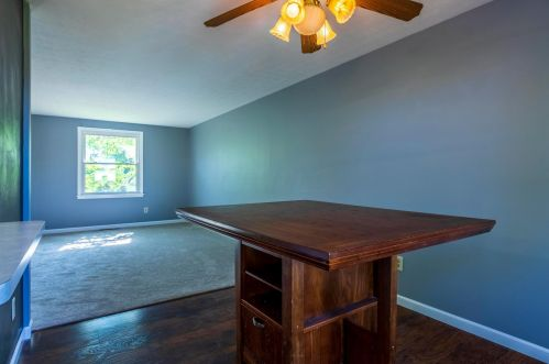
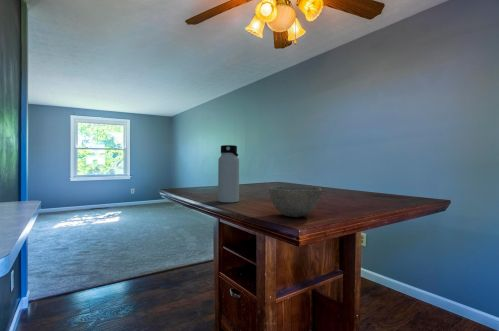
+ water bottle [217,144,240,203]
+ bowl [268,185,323,218]
